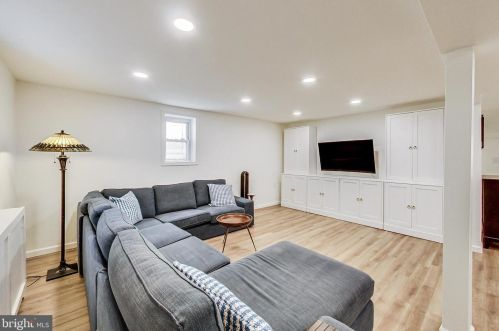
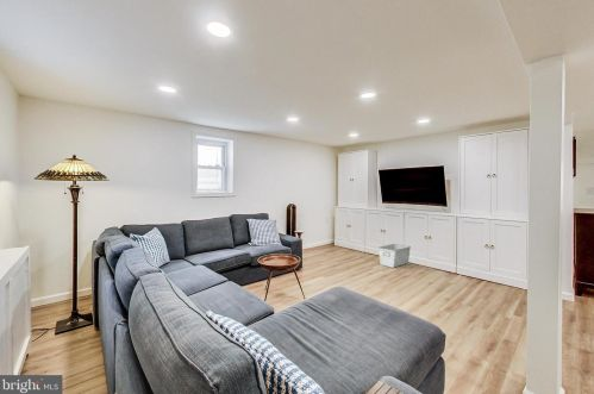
+ storage bin [377,243,412,269]
